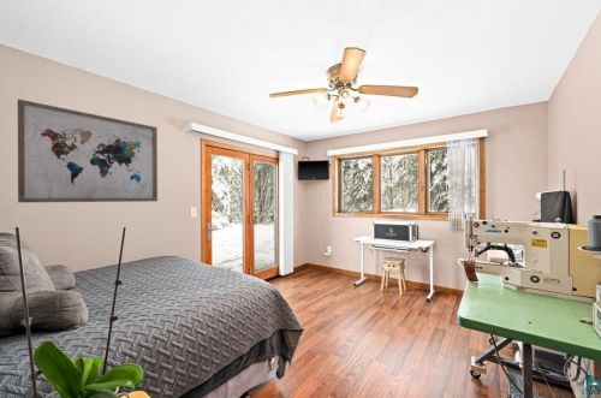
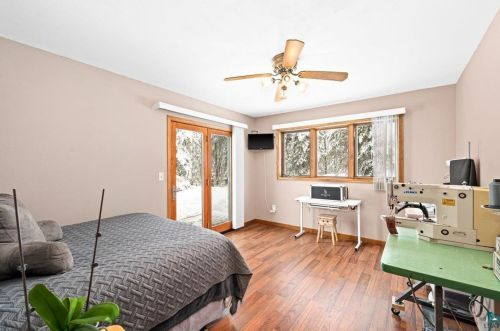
- wall art [17,97,159,203]
